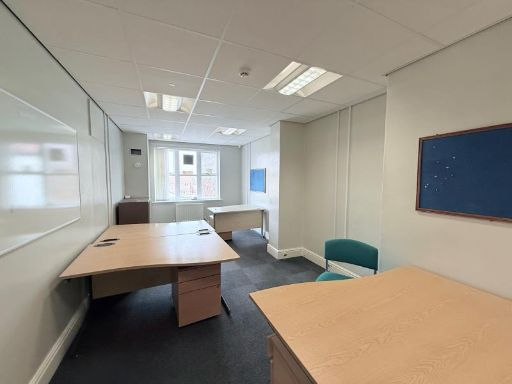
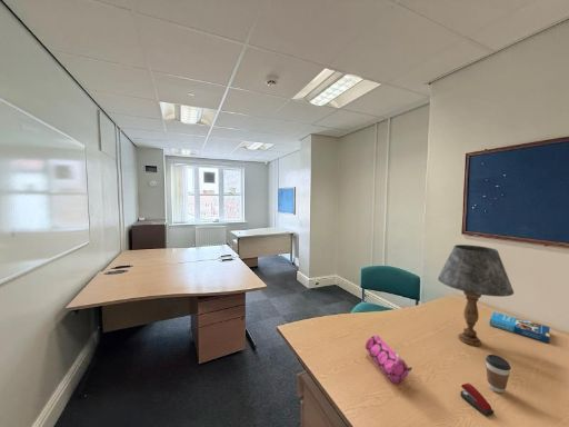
+ book [489,310,551,345]
+ stapler [459,383,495,418]
+ coffee cup [485,354,511,394]
+ pencil case [365,334,413,384]
+ table lamp [437,244,515,347]
